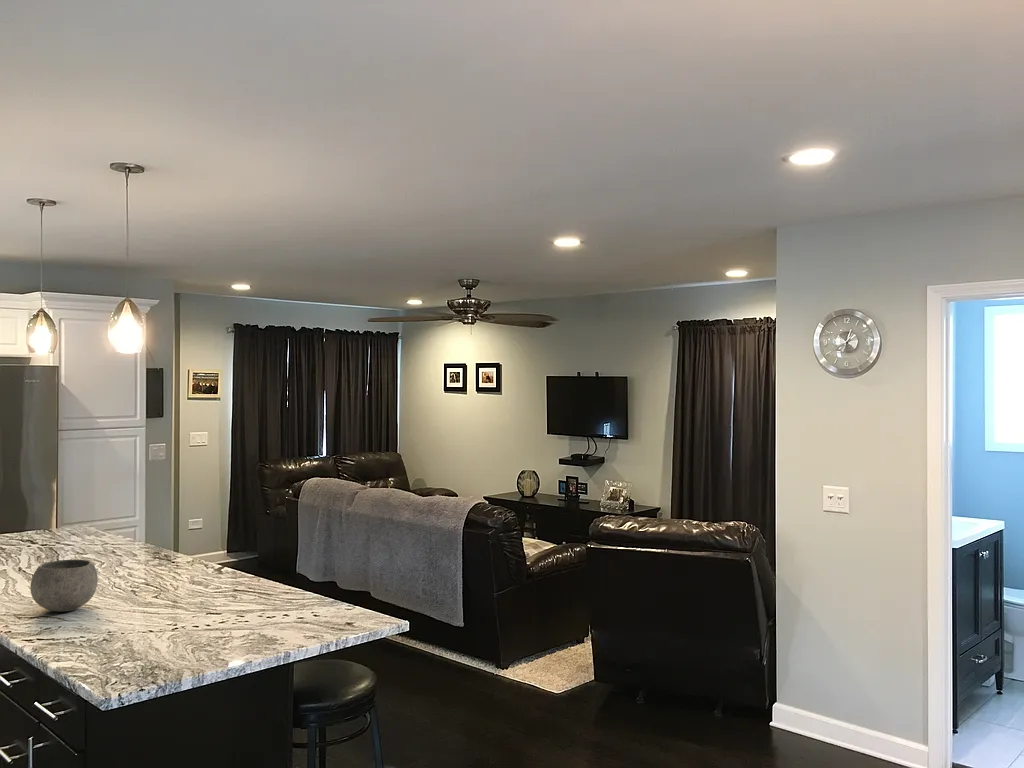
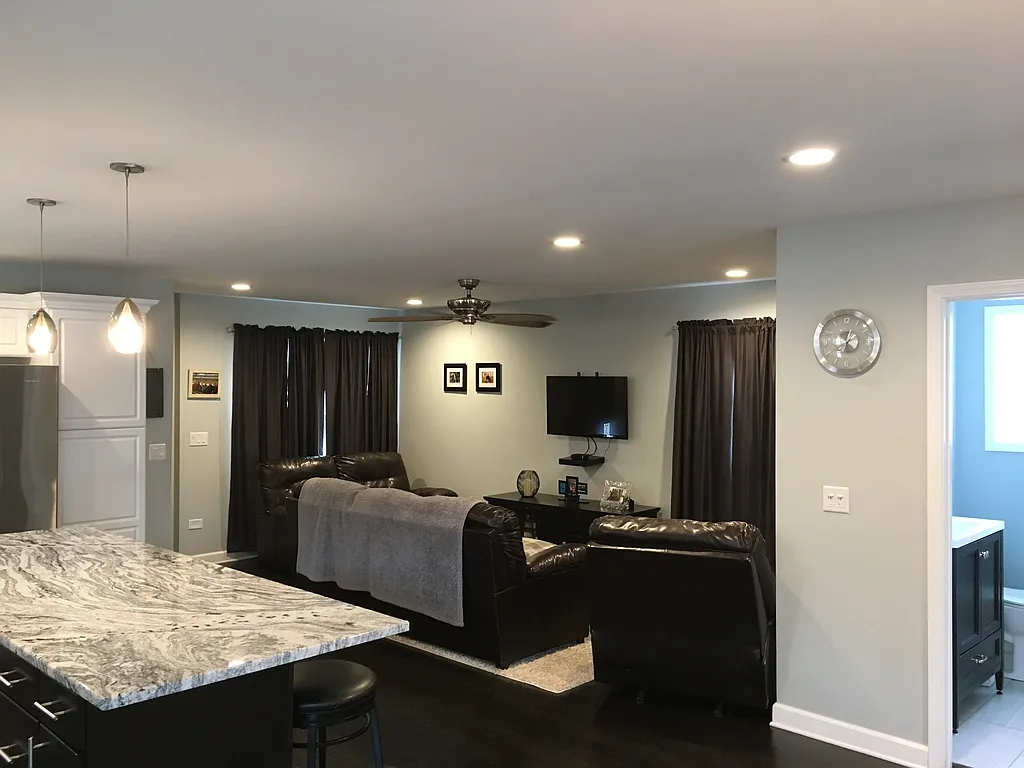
- bowl [29,558,99,613]
